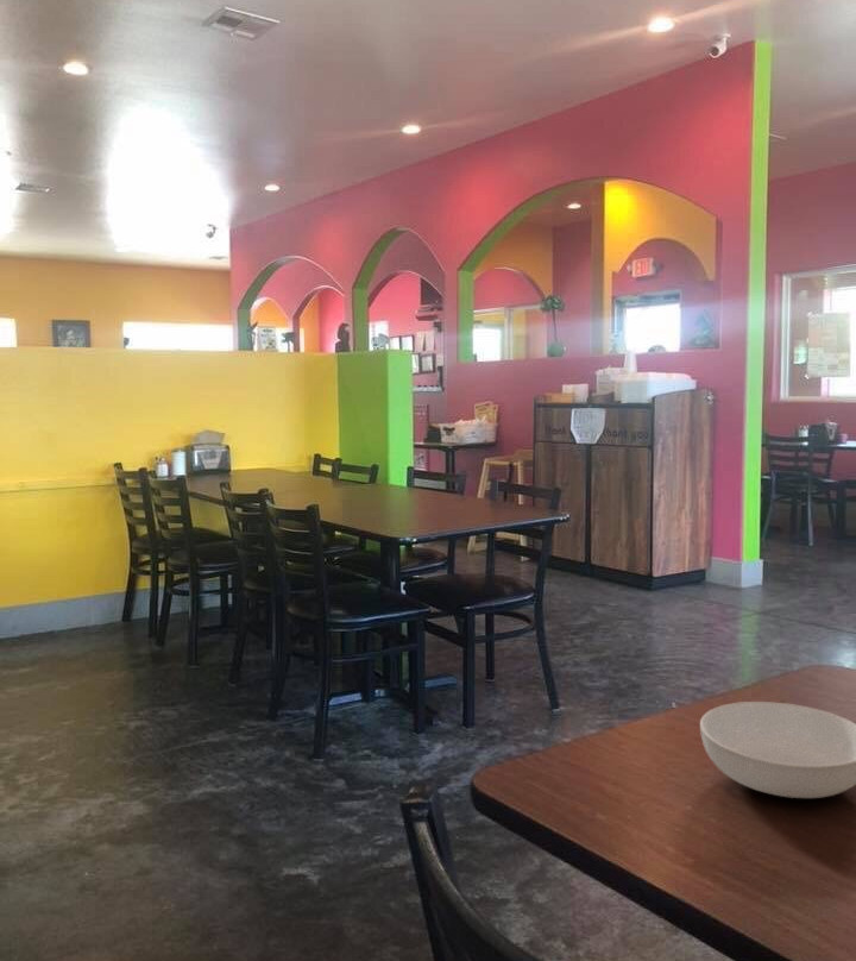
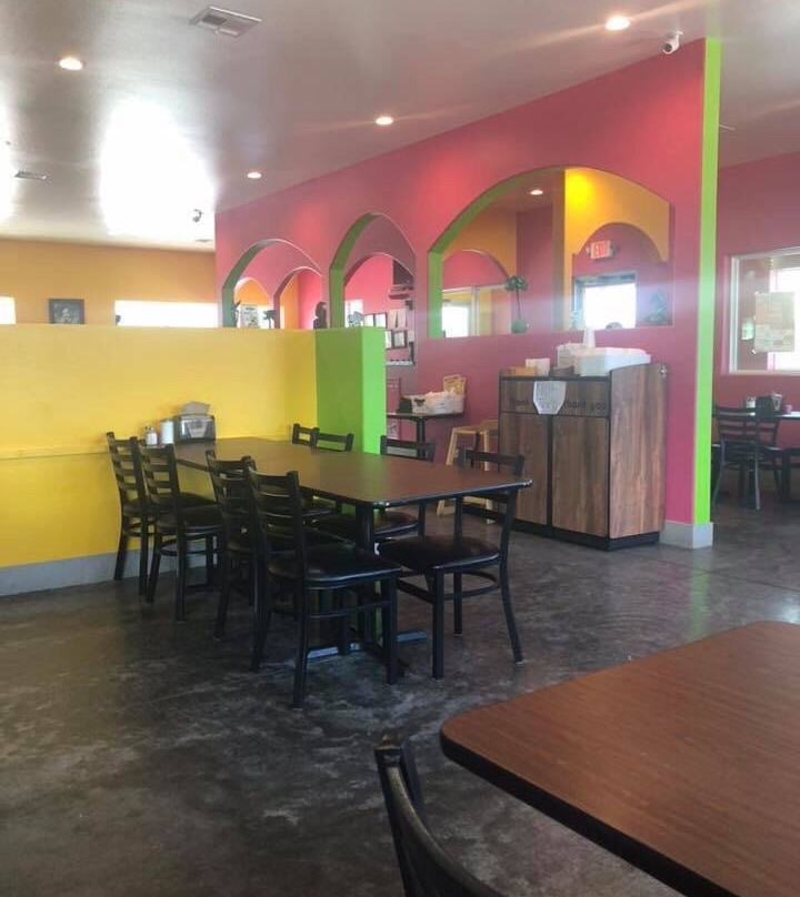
- serving bowl [699,701,856,799]
